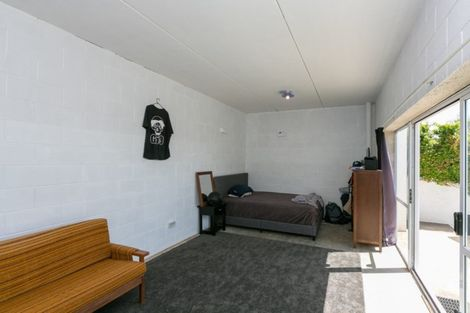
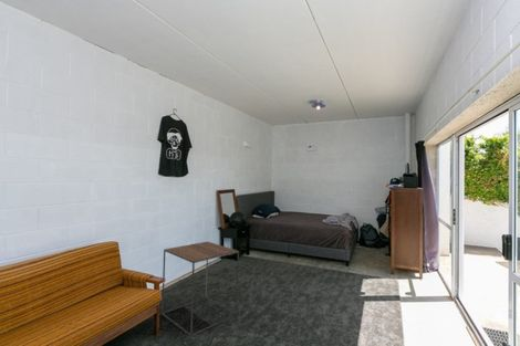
+ side table [160,240,240,338]
